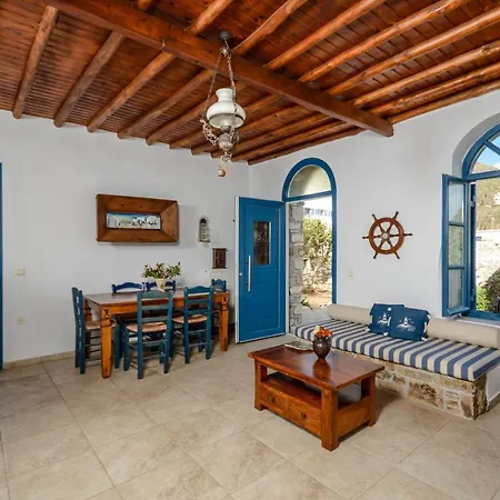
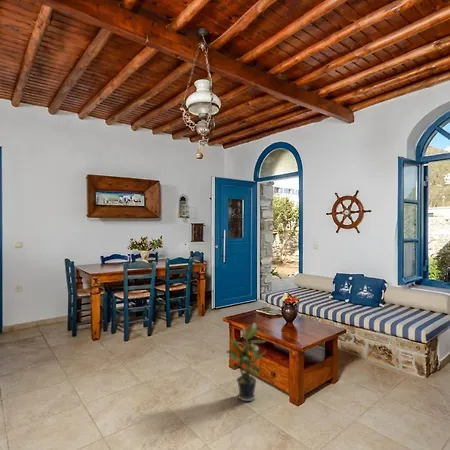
+ potted plant [225,321,268,402]
